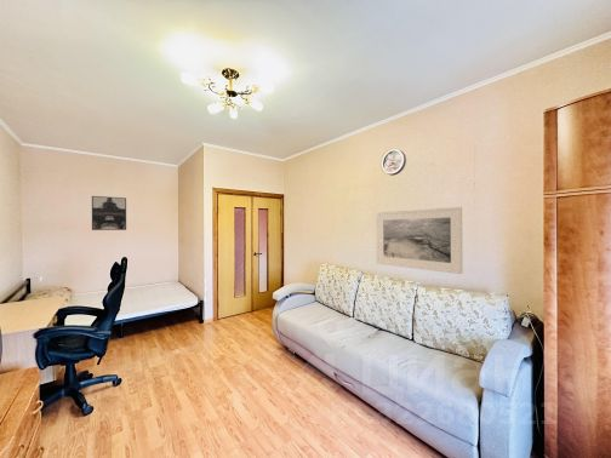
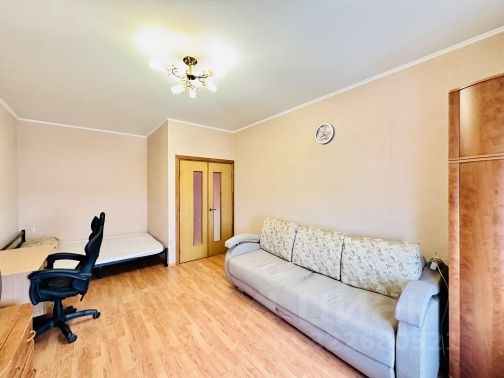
- wall art [91,195,127,231]
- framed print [376,206,463,275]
